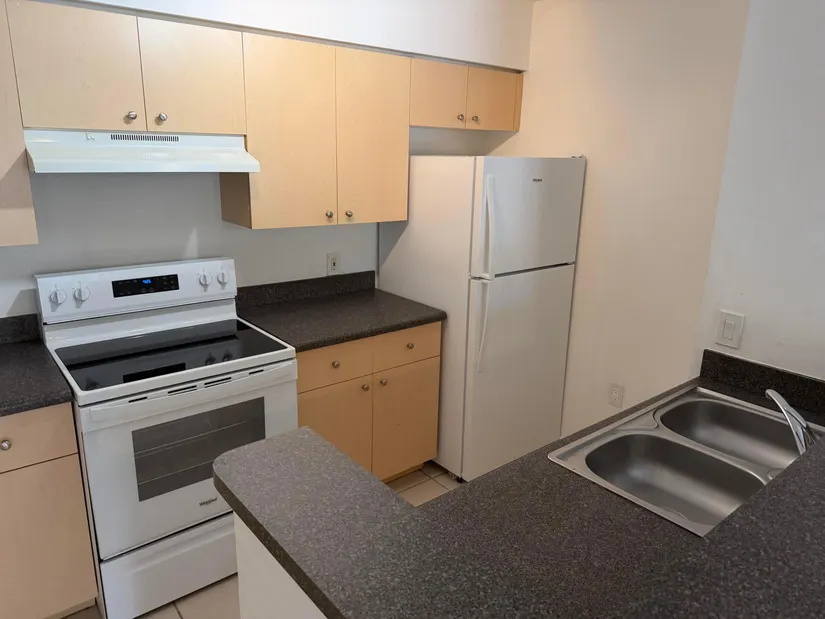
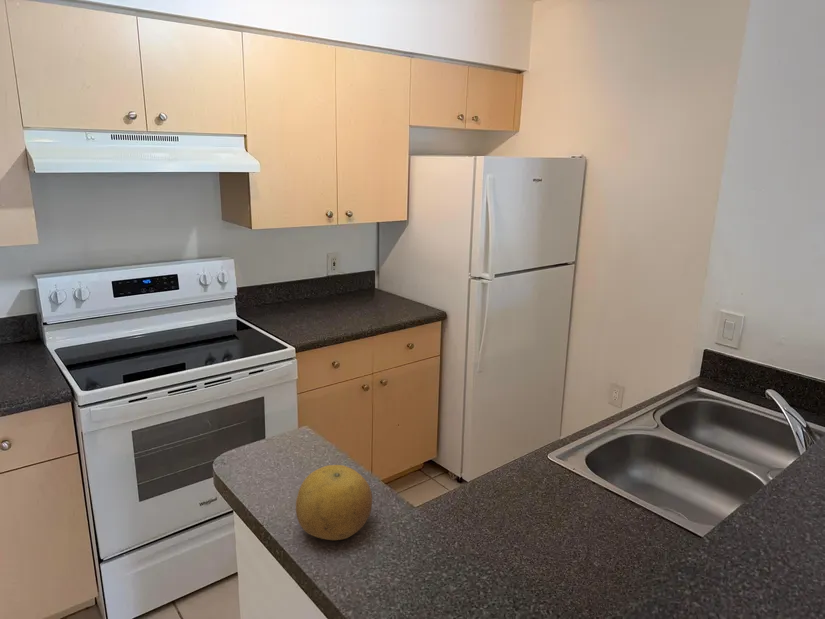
+ fruit [295,464,373,541]
